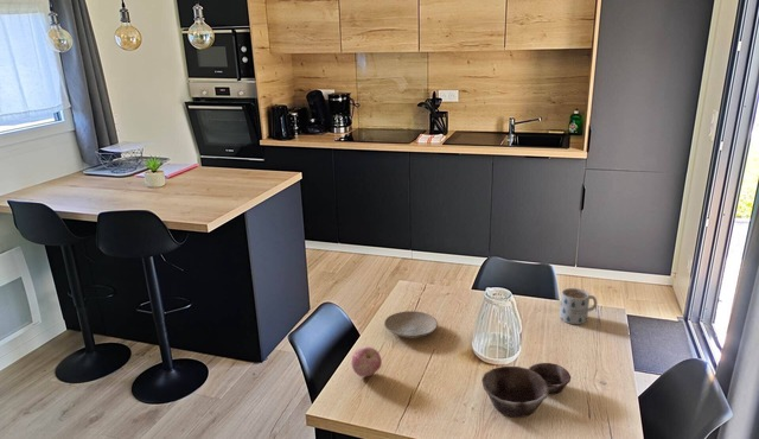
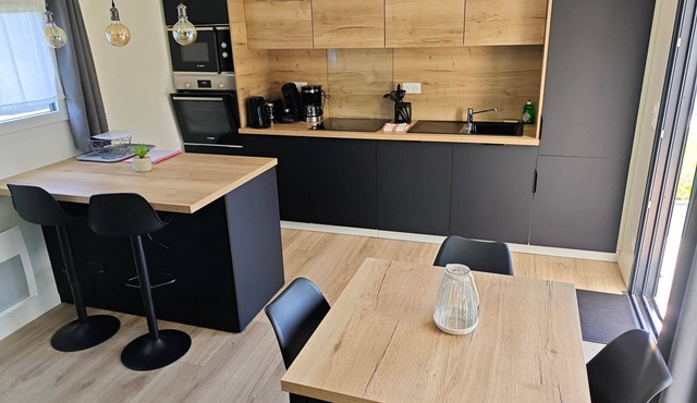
- mug [559,287,598,325]
- plate [383,310,439,339]
- apple [351,345,383,378]
- bowl [480,362,572,419]
